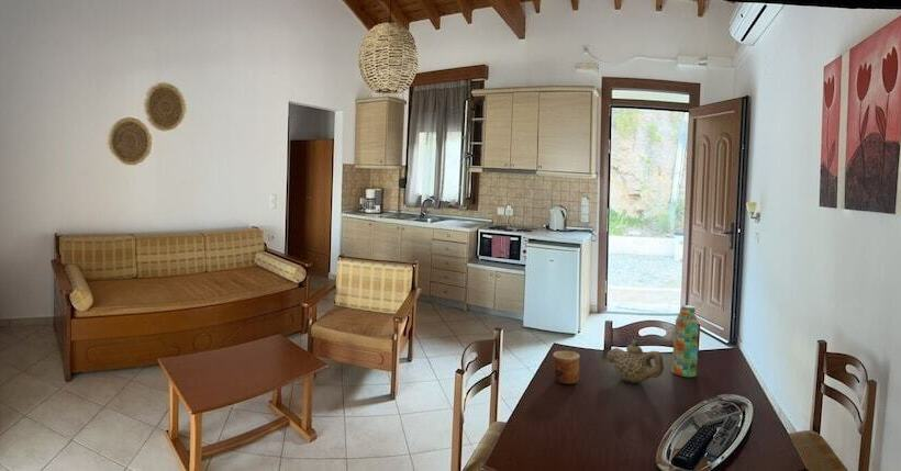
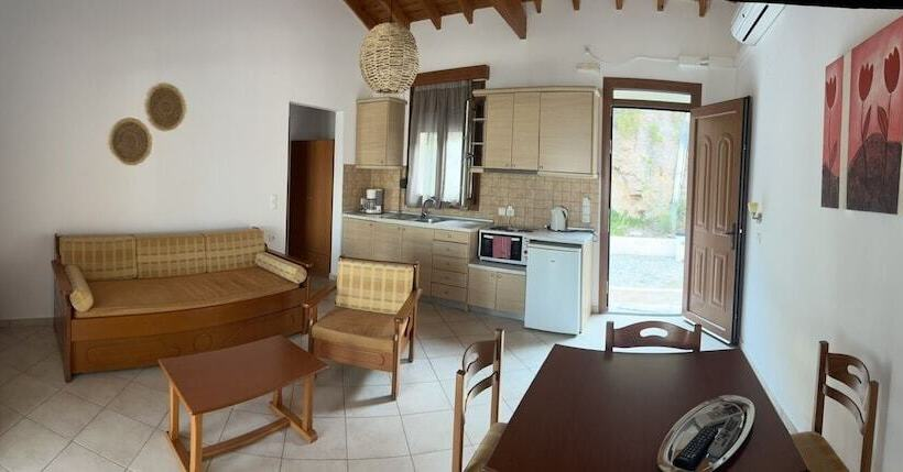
- water bottle [671,304,699,378]
- cup [552,350,581,385]
- teapot [605,339,665,384]
